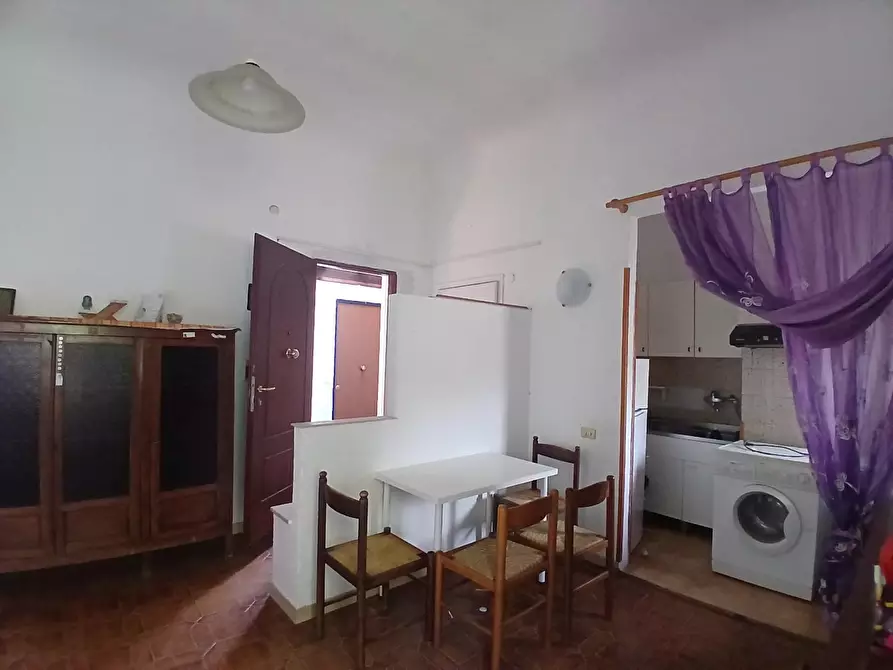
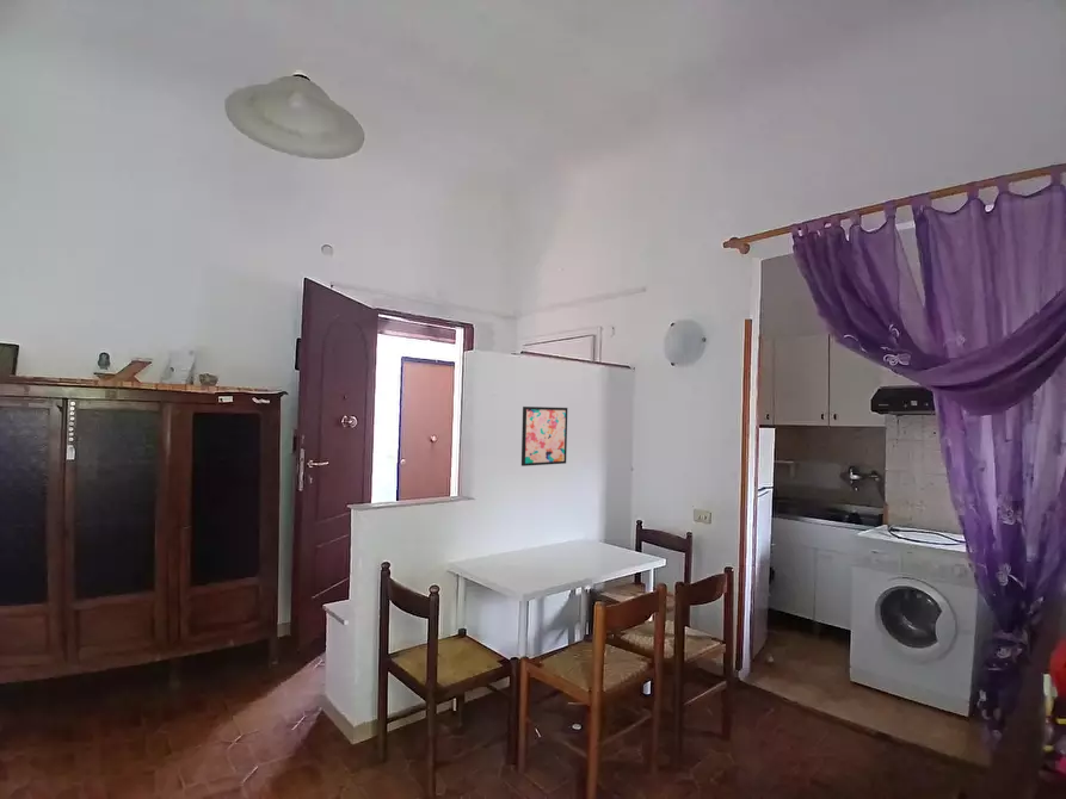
+ wall art [520,405,568,467]
